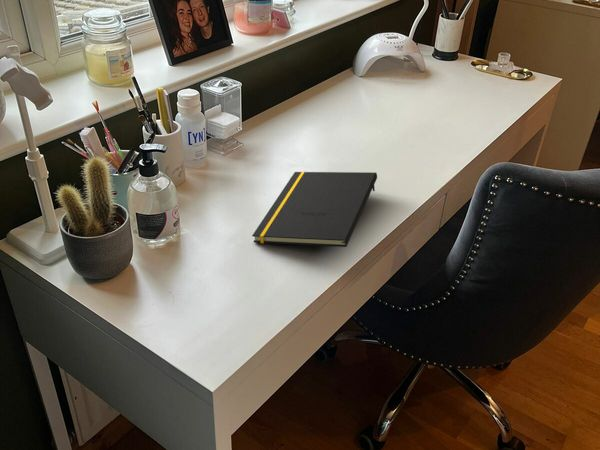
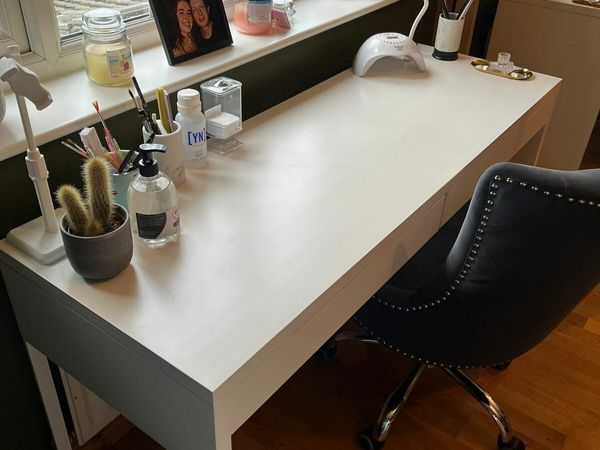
- notepad [251,171,378,248]
